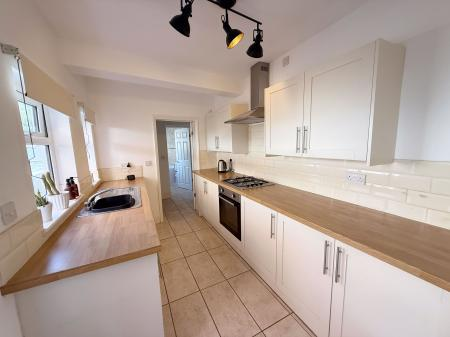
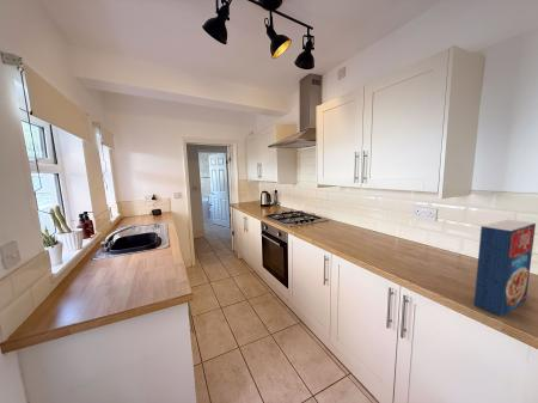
+ cereal box [472,219,537,318]
